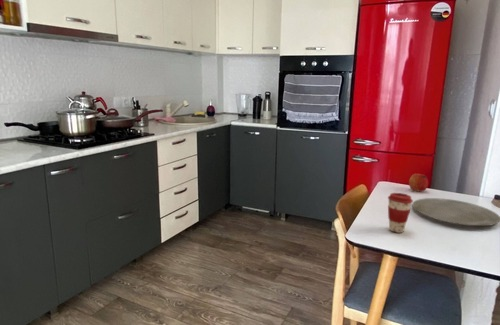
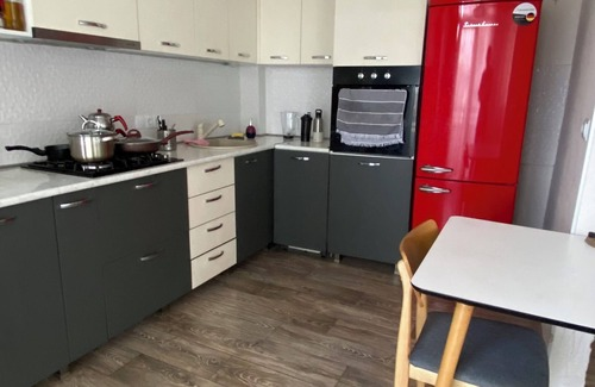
- coffee cup [387,192,414,234]
- plate [411,197,500,227]
- fruit [408,173,429,193]
